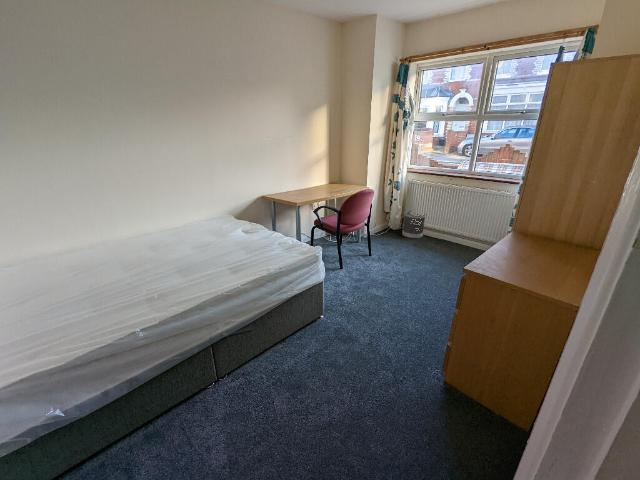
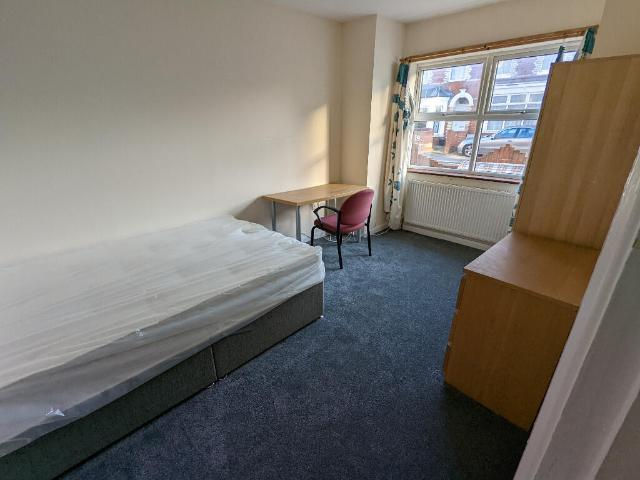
- wastebasket [401,210,427,239]
